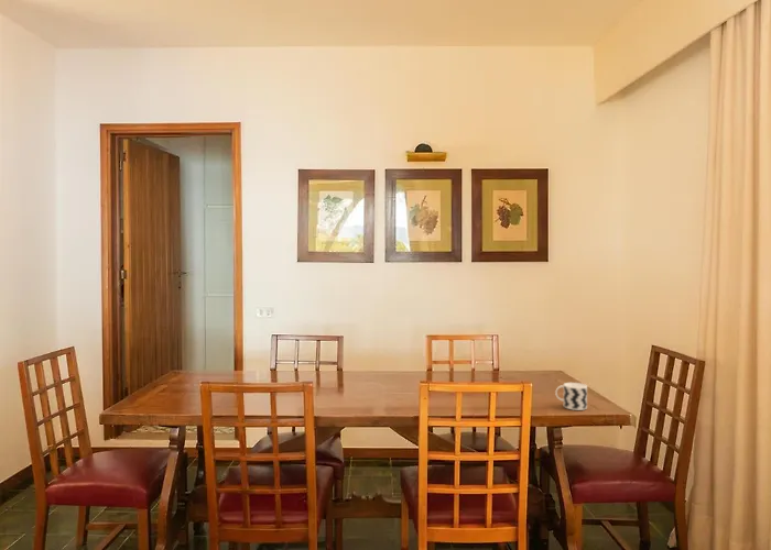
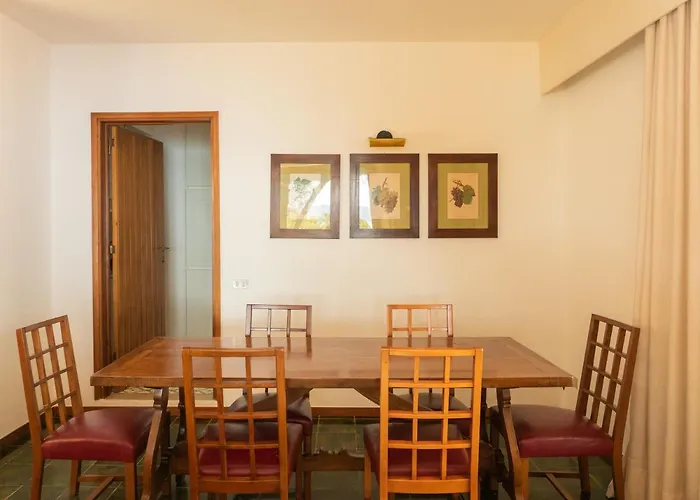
- cup [554,382,588,411]
